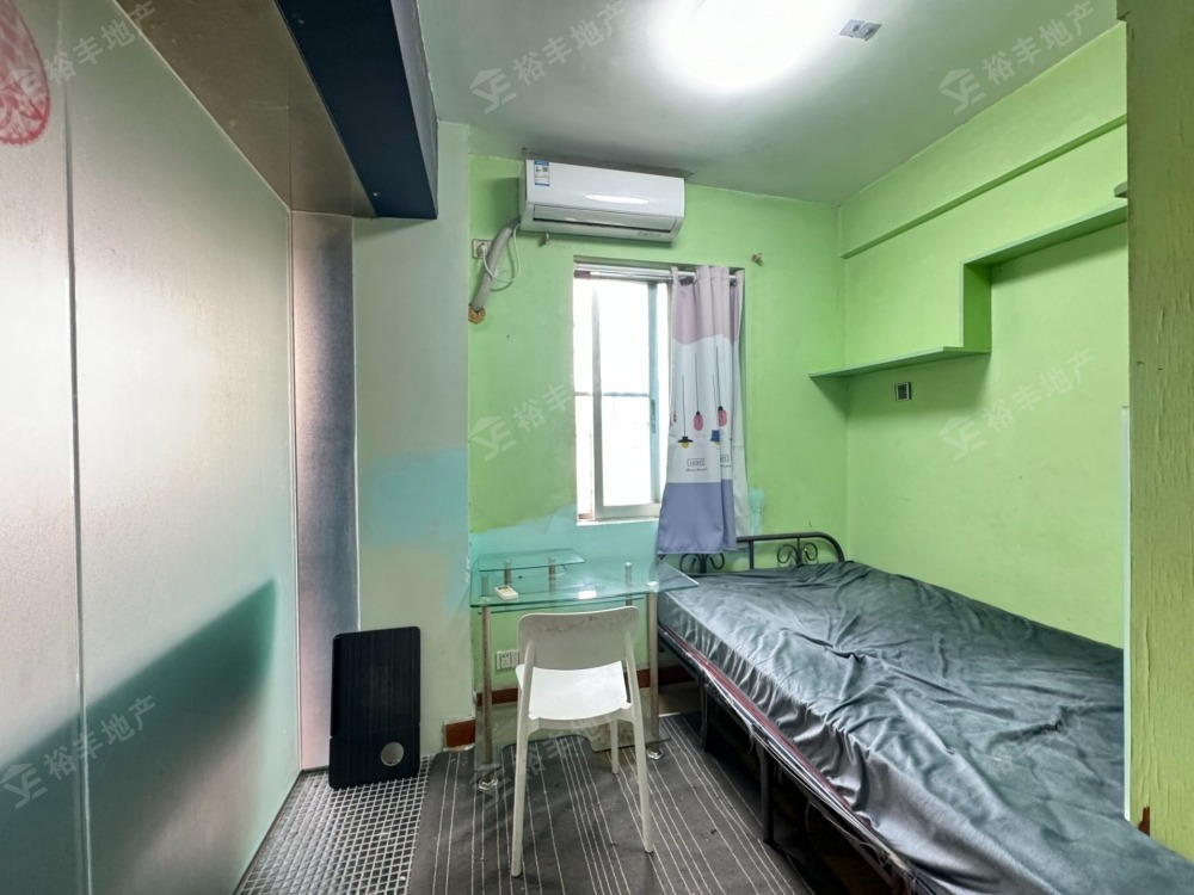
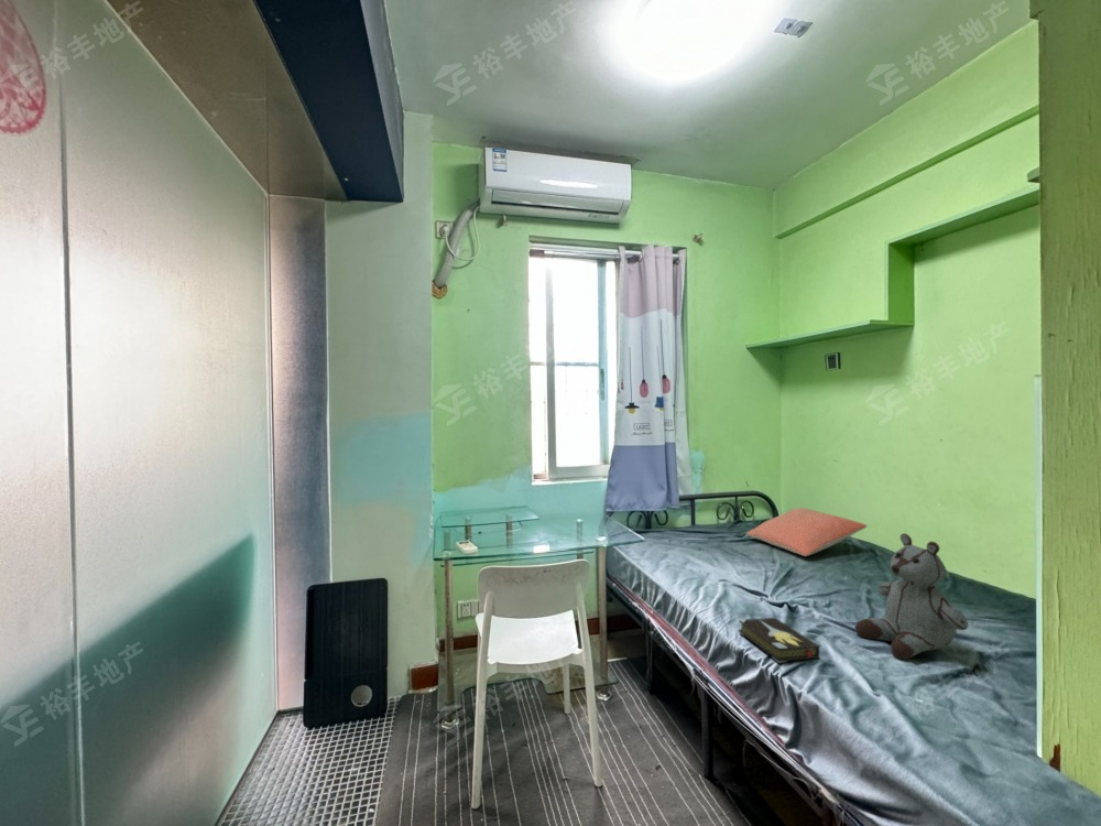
+ hardback book [738,617,820,664]
+ stuffed bear [854,532,969,661]
+ pillow [744,507,869,557]
